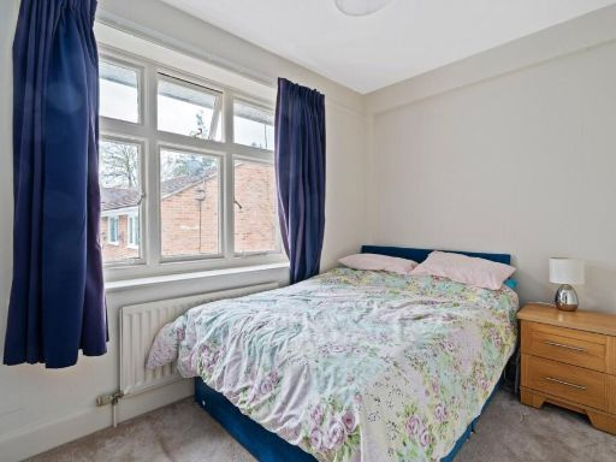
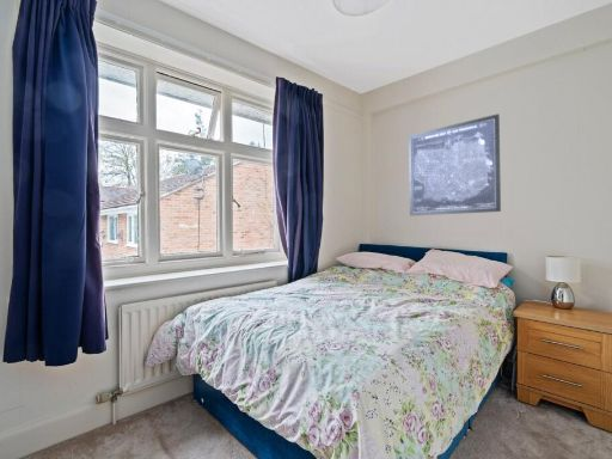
+ wall art [408,112,502,216]
